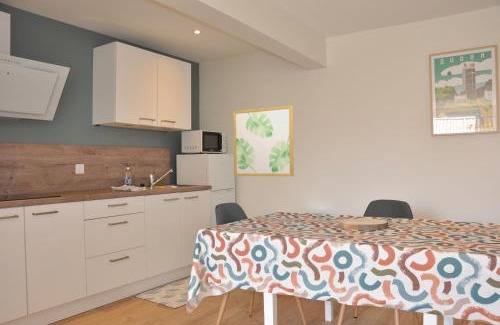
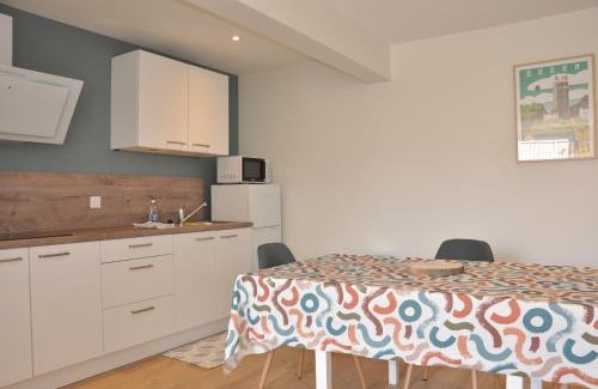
- wall art [232,104,295,177]
